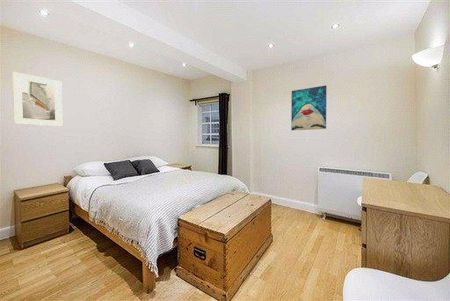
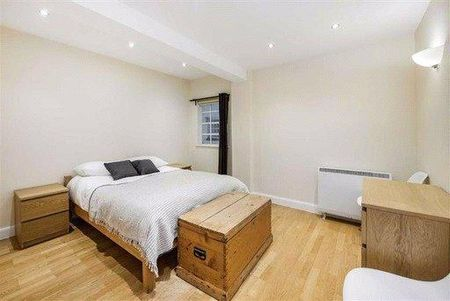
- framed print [11,71,64,128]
- wall art [290,84,328,131]
